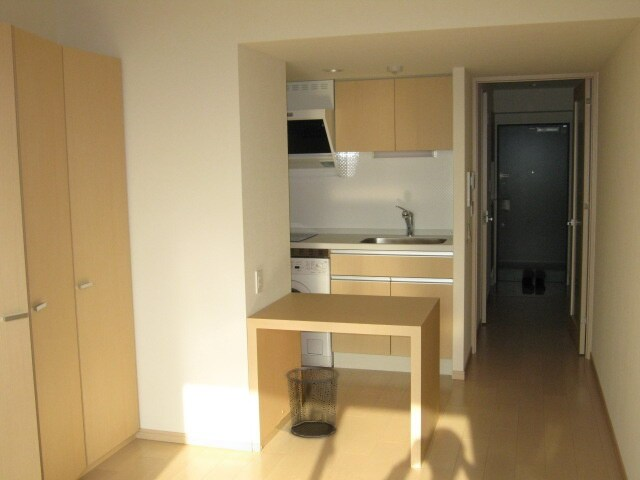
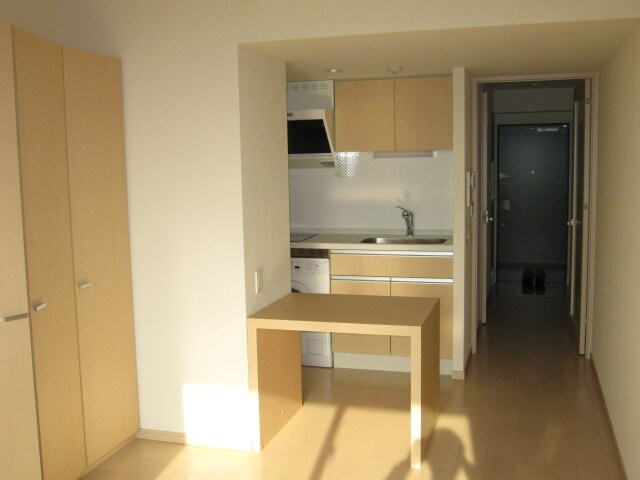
- waste bin [284,365,341,439]
